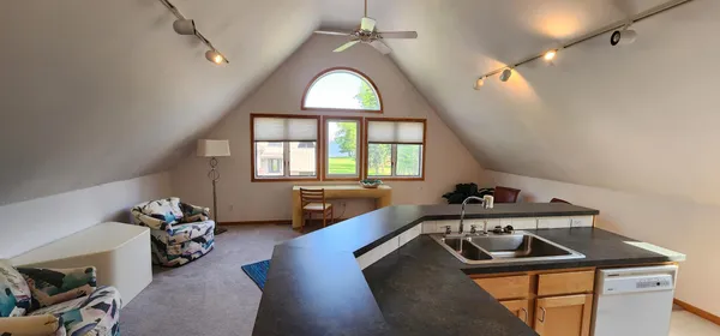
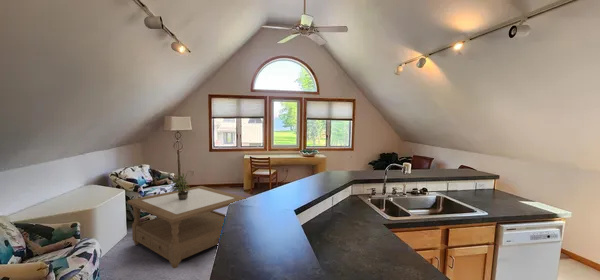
+ potted plant [167,170,193,199]
+ coffee table [127,185,247,269]
